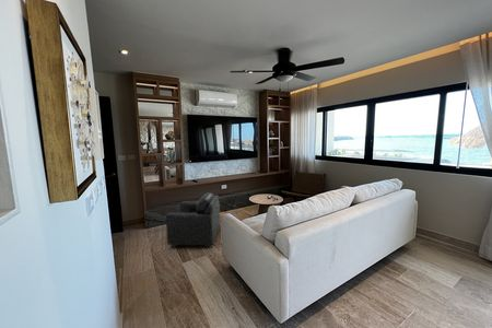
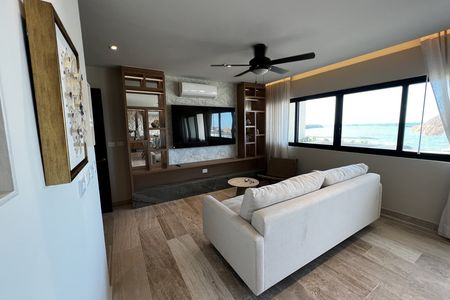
- armchair [165,191,221,248]
